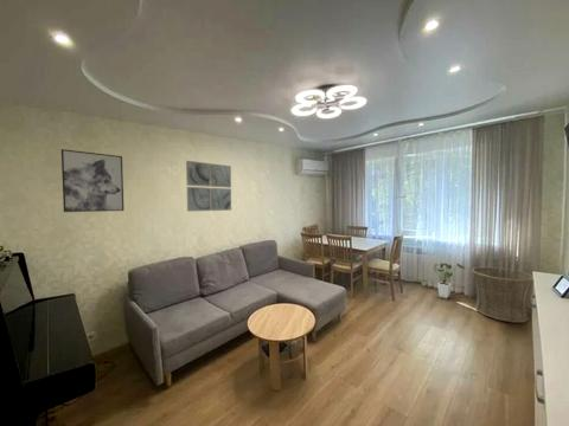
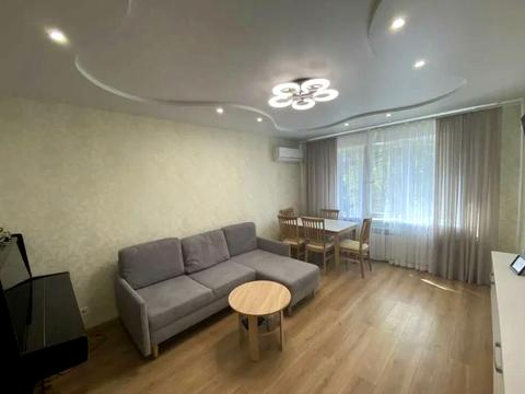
- wall art [185,160,232,213]
- basket [469,265,533,323]
- house plant [433,263,466,299]
- wall art [60,148,124,213]
